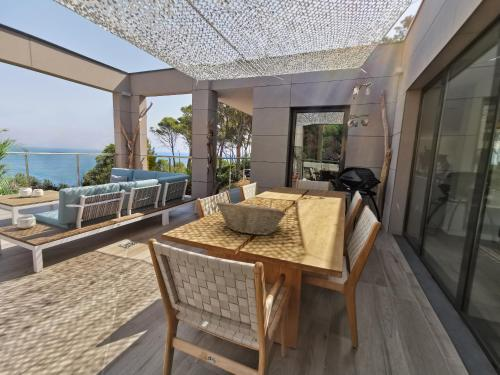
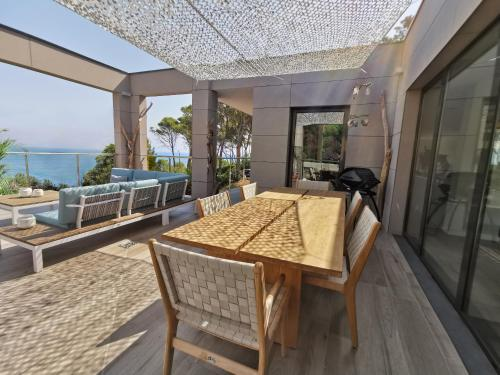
- fruit basket [215,201,287,236]
